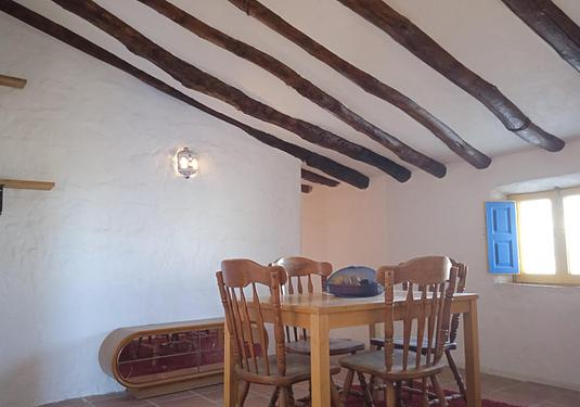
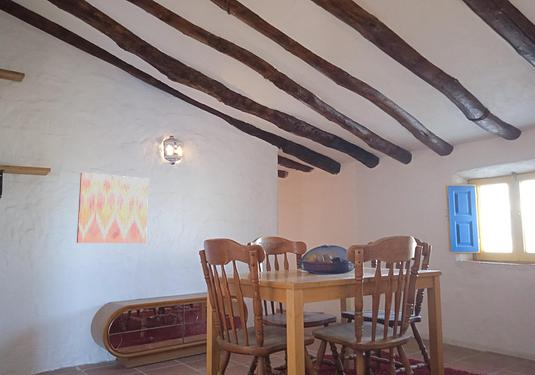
+ wall art [76,172,149,244]
